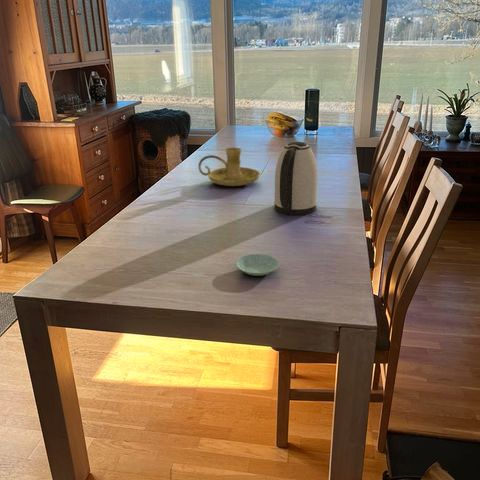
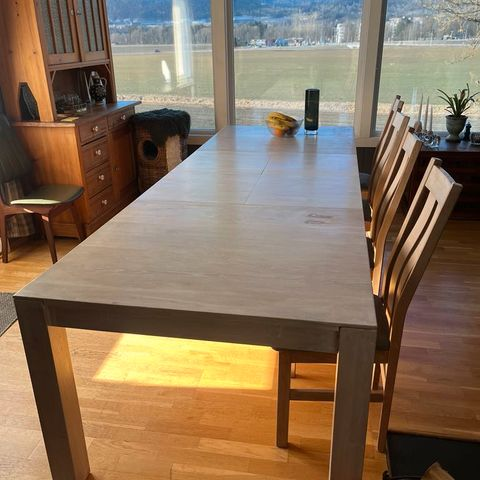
- kettle [273,141,318,216]
- candle holder [197,146,261,187]
- saucer [235,253,280,277]
